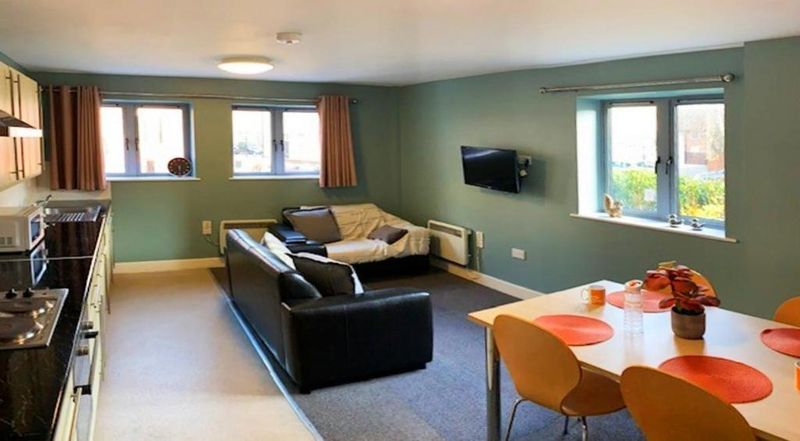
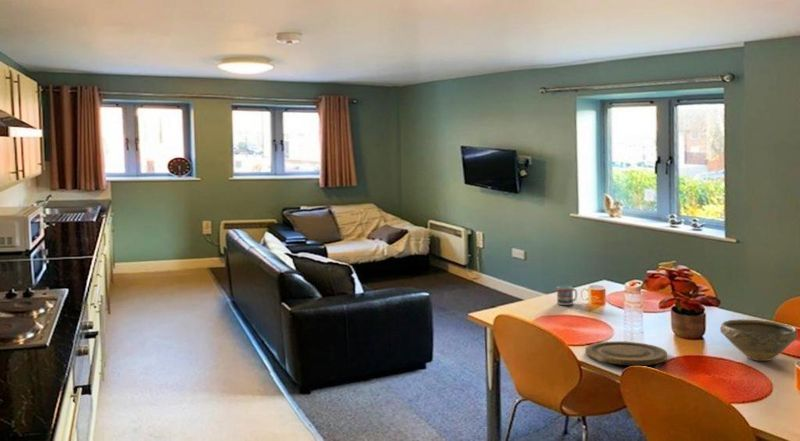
+ plate [584,340,668,366]
+ cup [556,285,578,306]
+ bowl [719,318,799,362]
